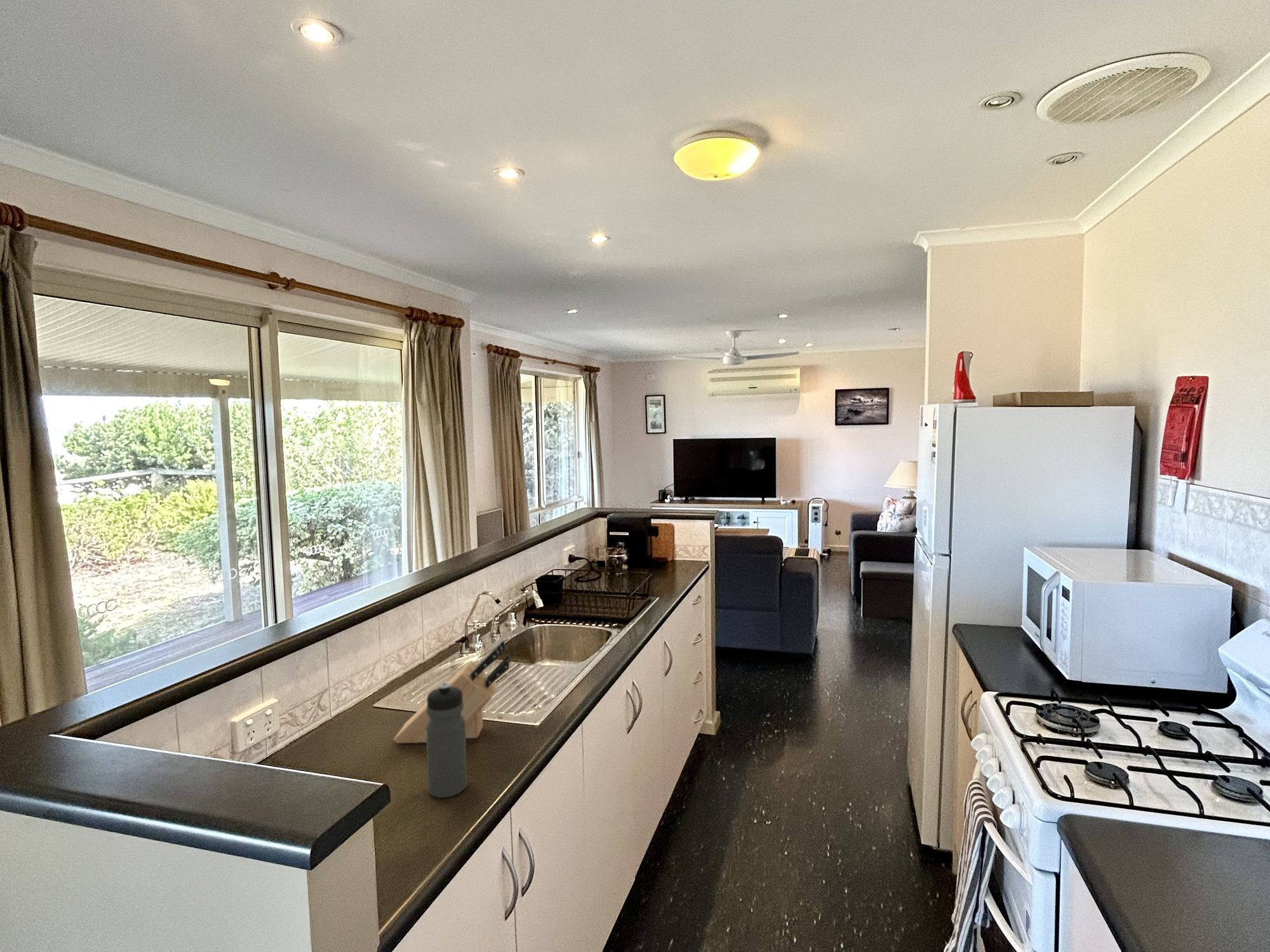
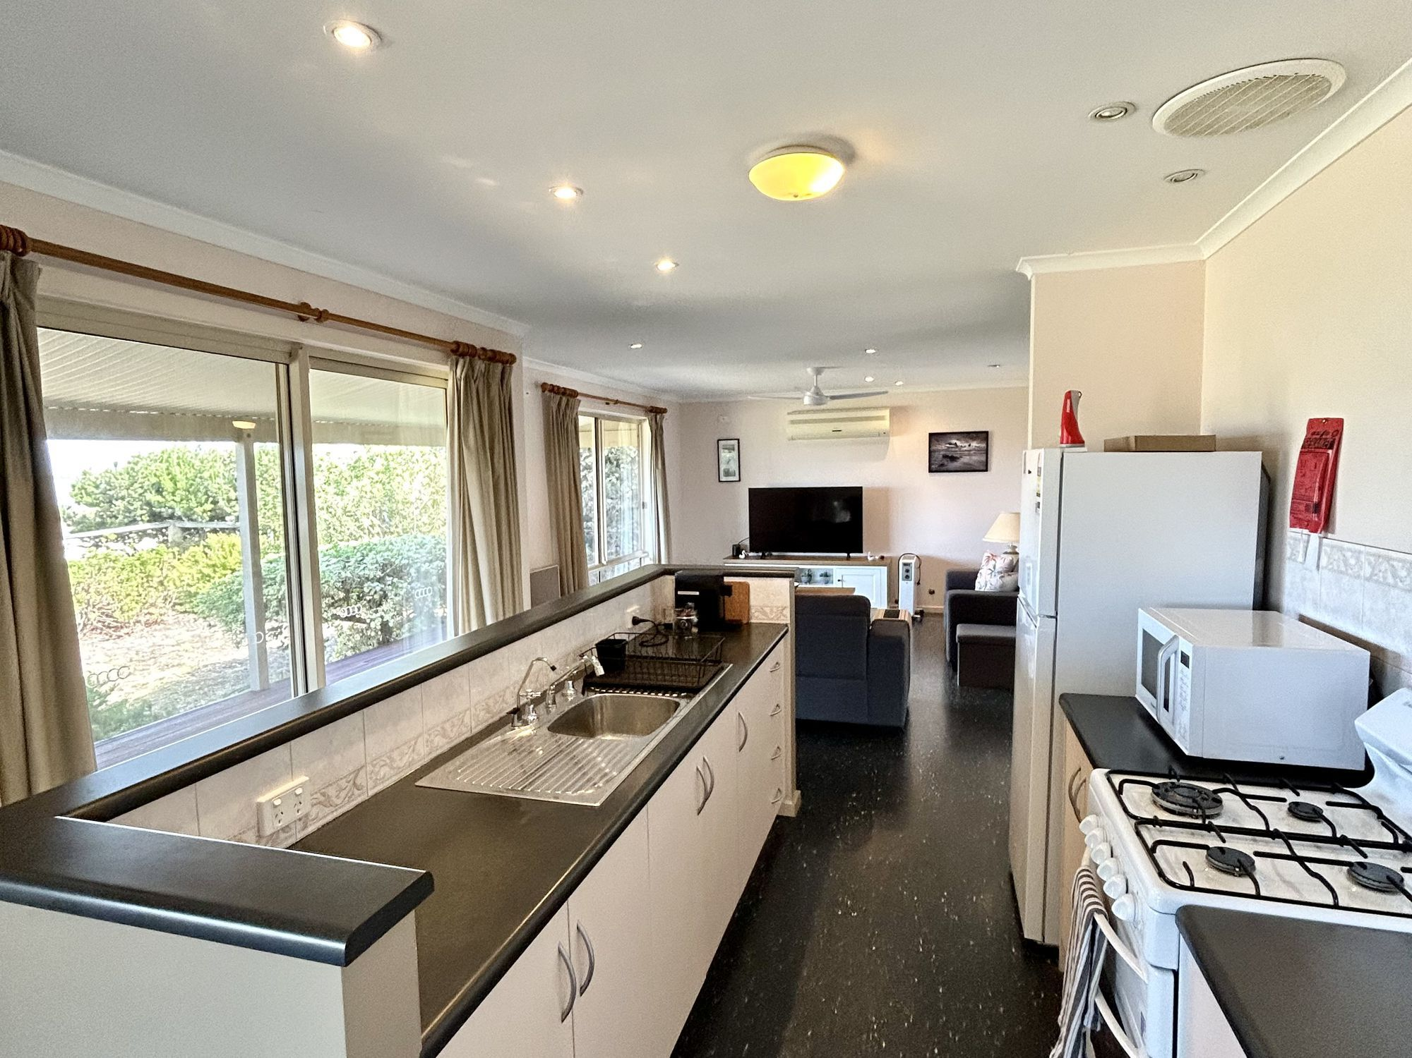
- water bottle [426,682,468,798]
- knife block [392,640,511,744]
